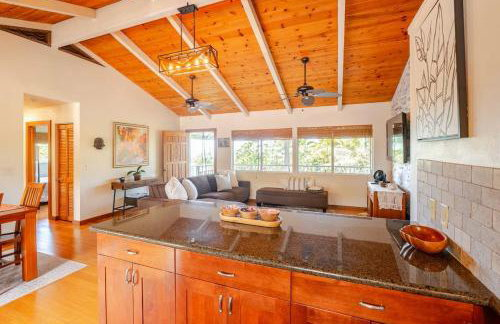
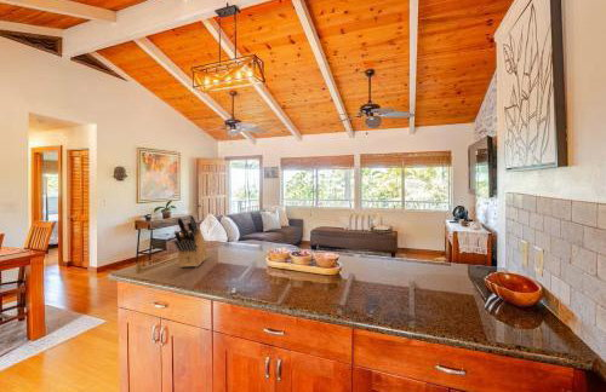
+ knife block [172,214,208,269]
